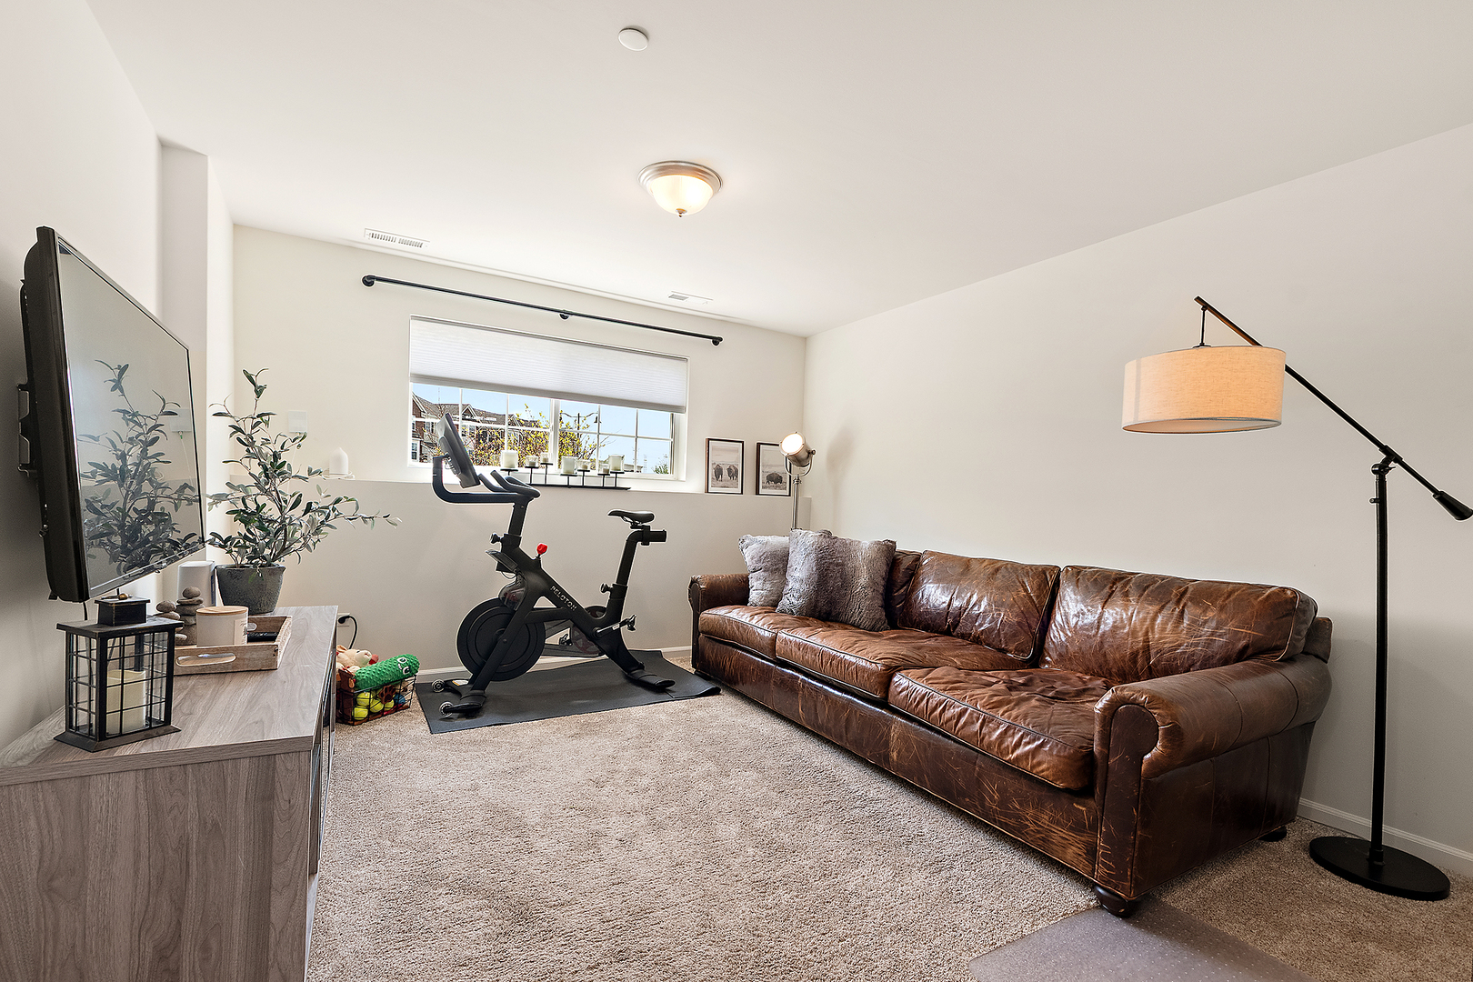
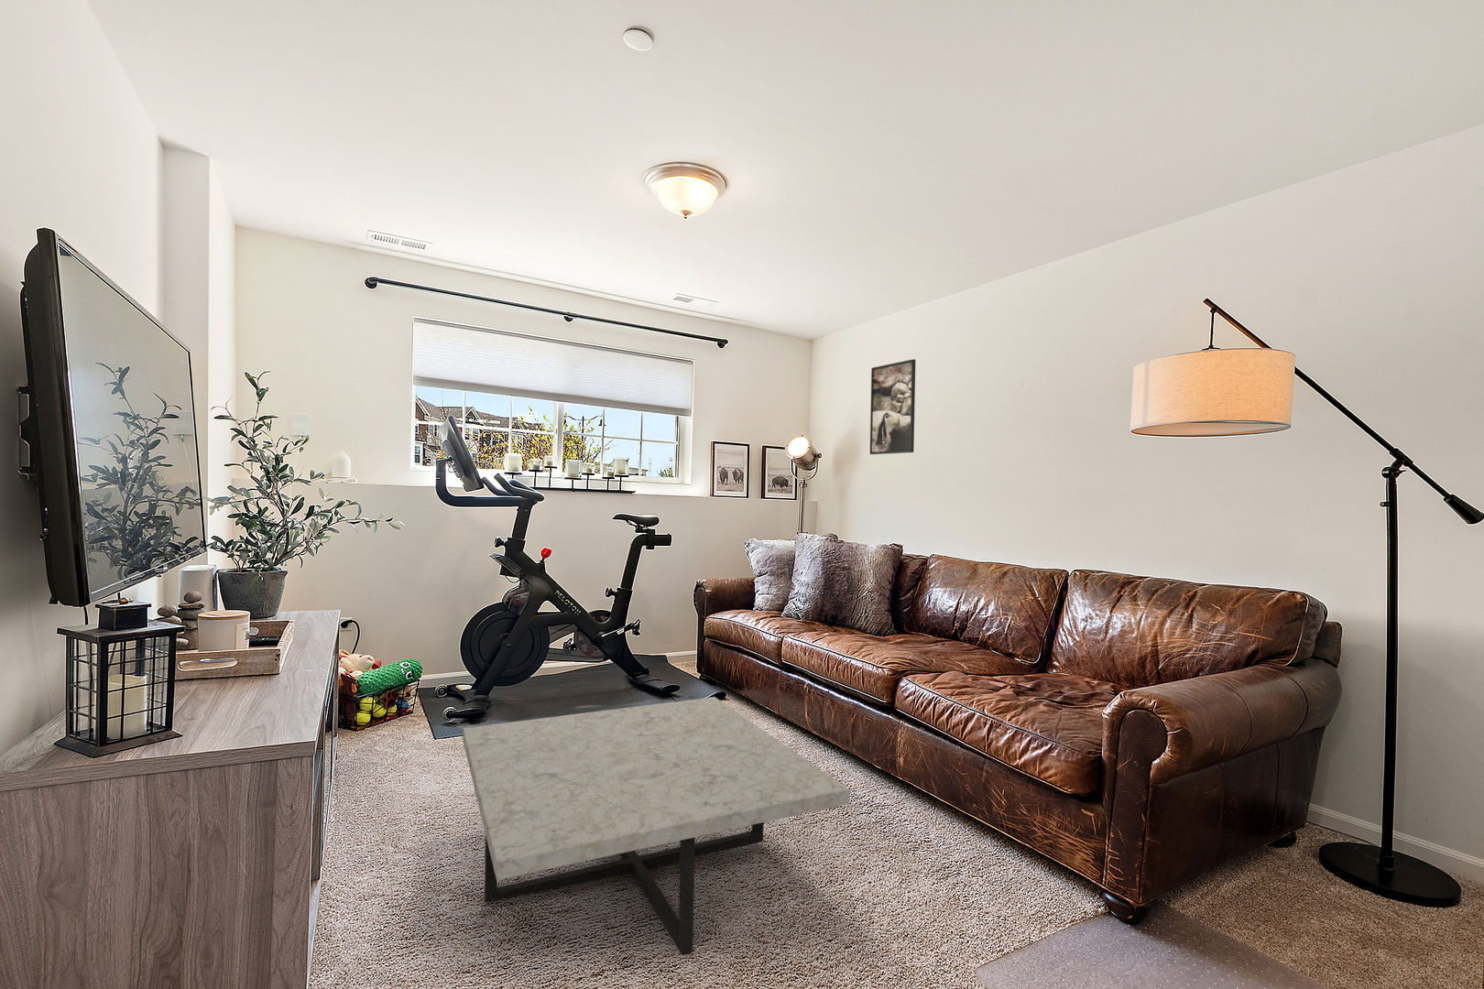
+ coffee table [462,696,851,956]
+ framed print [869,358,916,455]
